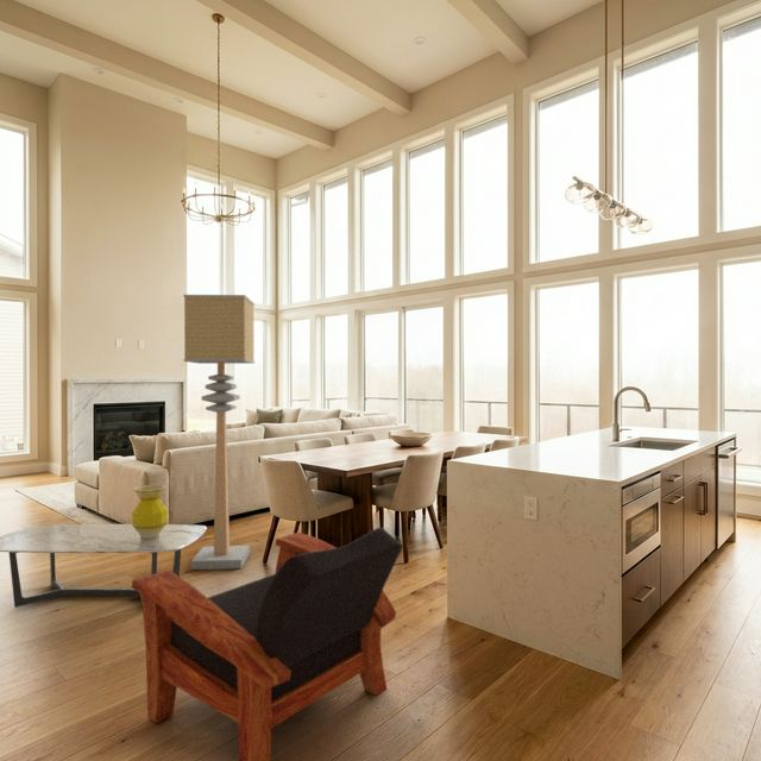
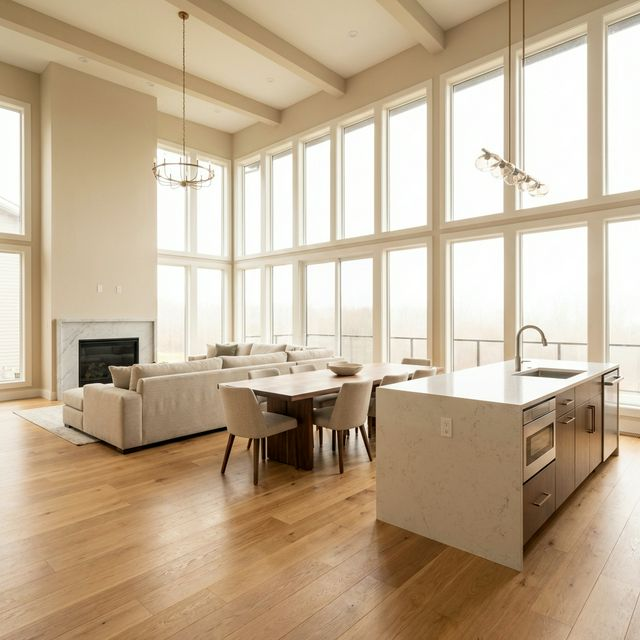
- floor lamp [182,294,256,571]
- coffee table [0,523,208,609]
- vase [131,484,169,541]
- armchair [131,527,404,761]
